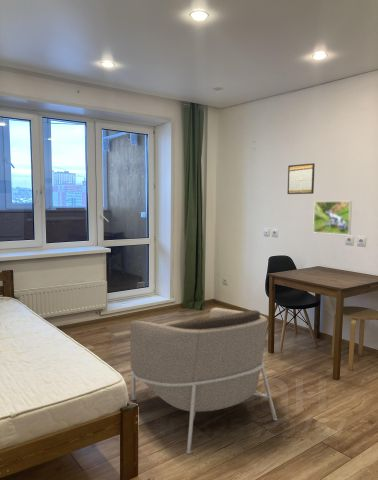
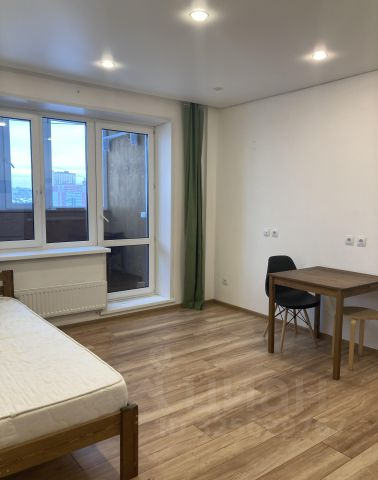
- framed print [286,162,316,195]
- armchair [129,307,278,454]
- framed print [312,200,353,236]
